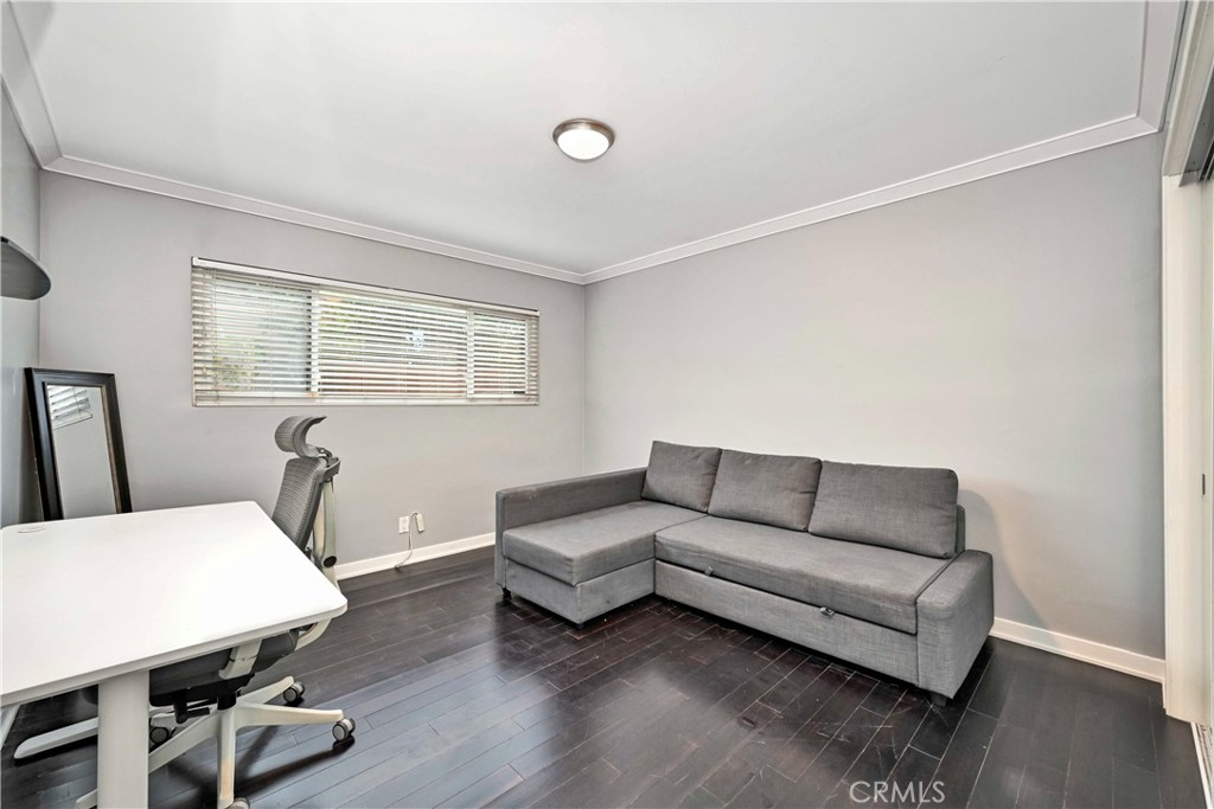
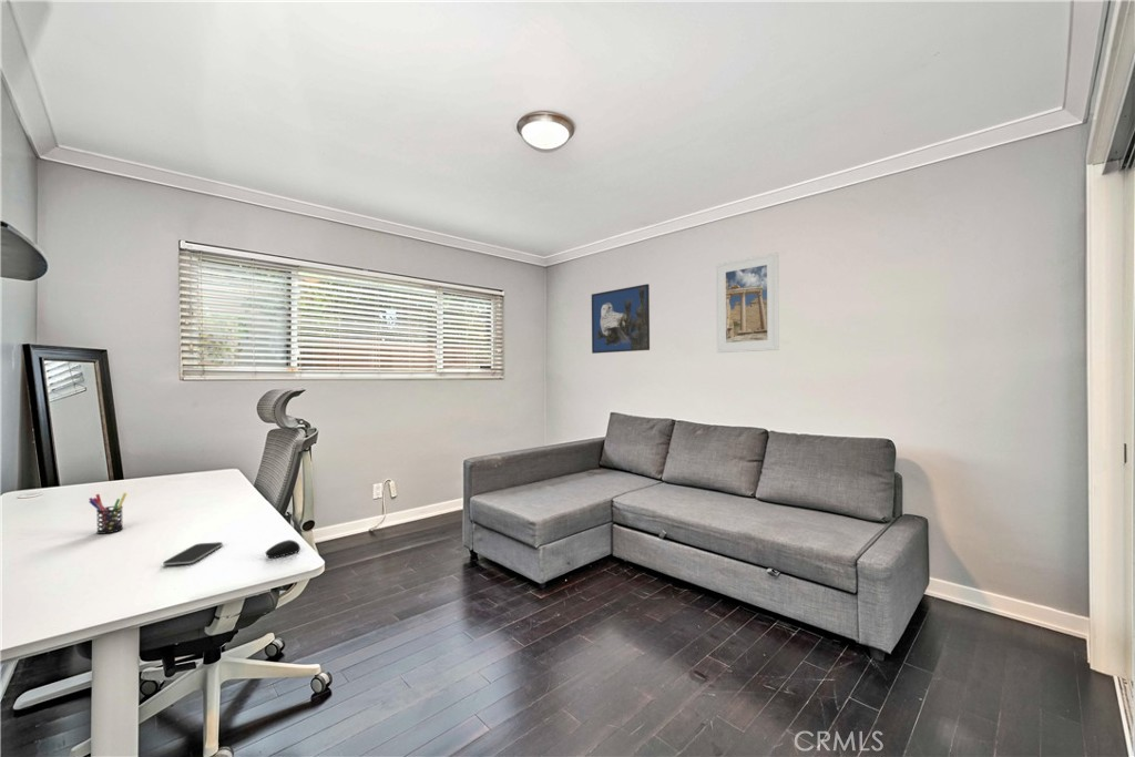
+ computer mouse [264,539,301,559]
+ smartphone [162,541,224,566]
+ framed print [715,252,780,354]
+ pen holder [88,492,127,535]
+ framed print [591,283,651,355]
